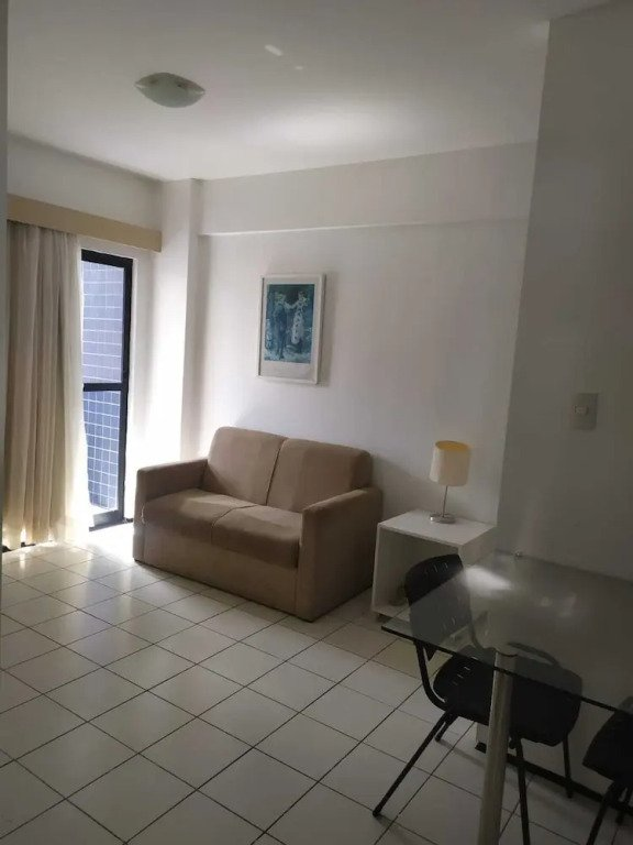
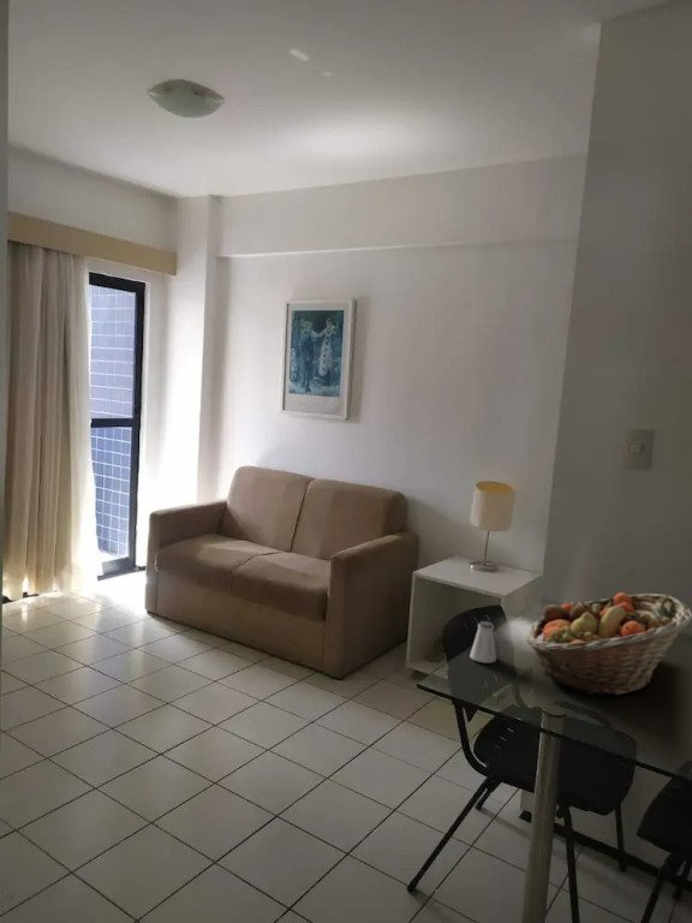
+ saltshaker [469,620,497,663]
+ fruit basket [525,591,692,696]
